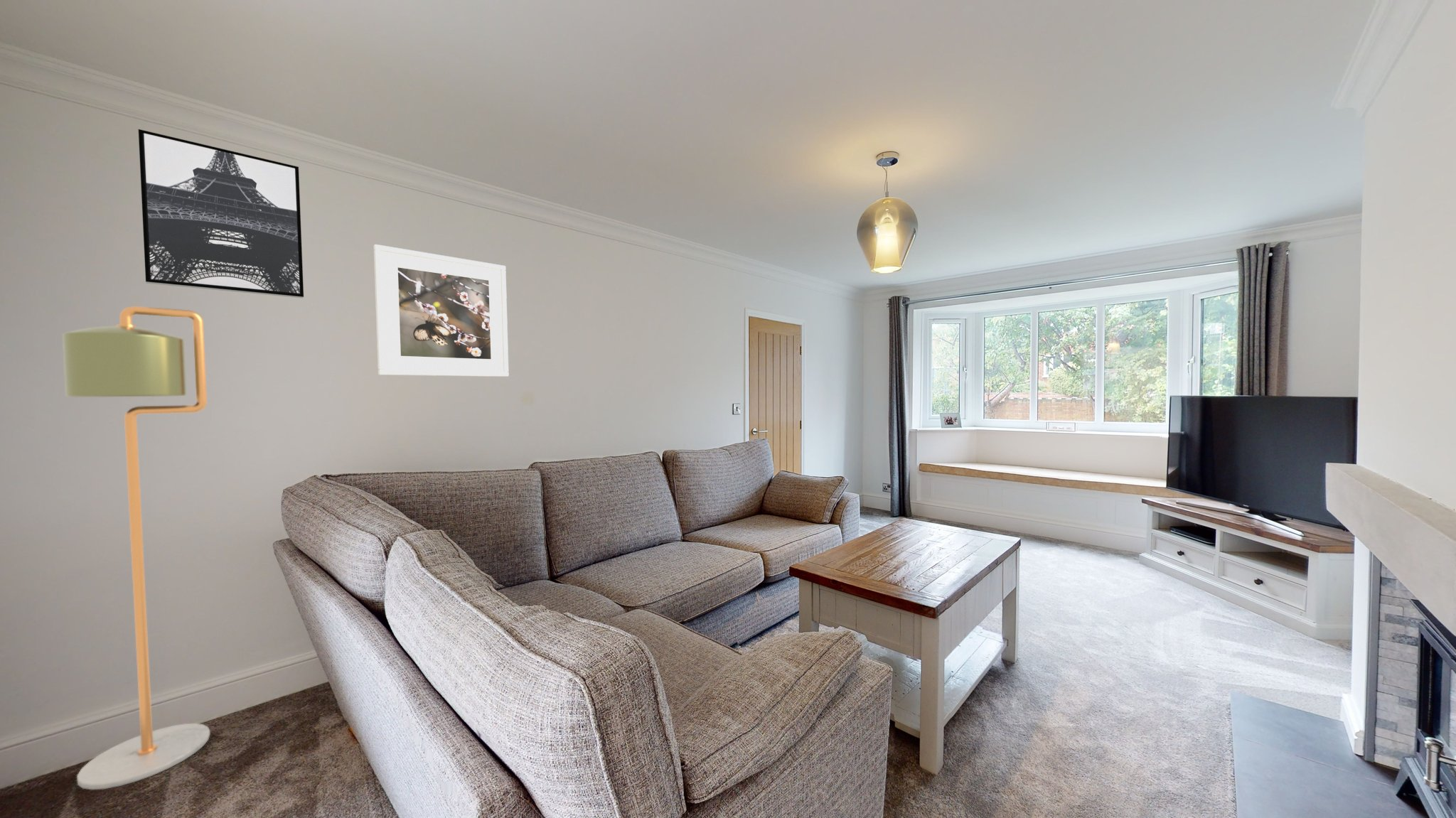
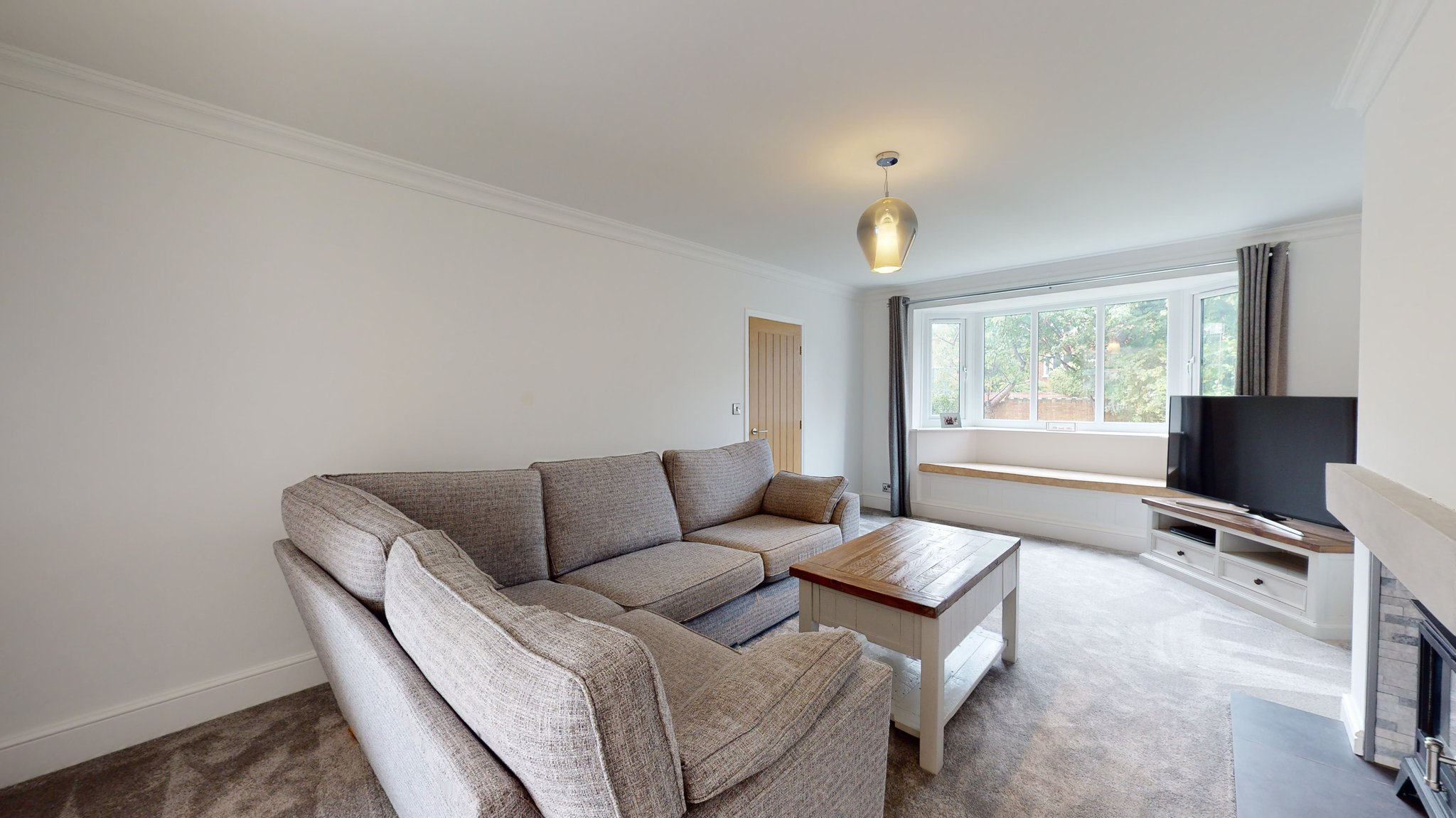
- floor lamp [61,306,210,790]
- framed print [373,244,509,377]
- wall art [138,129,304,298]
